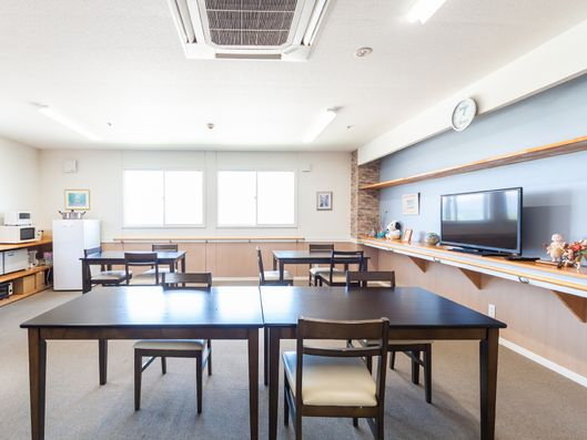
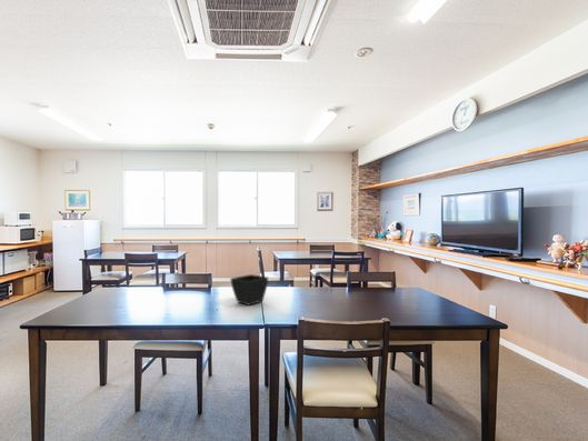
+ flower pot [229,273,269,307]
